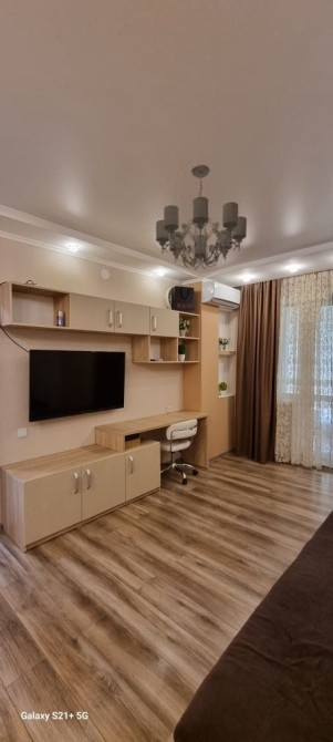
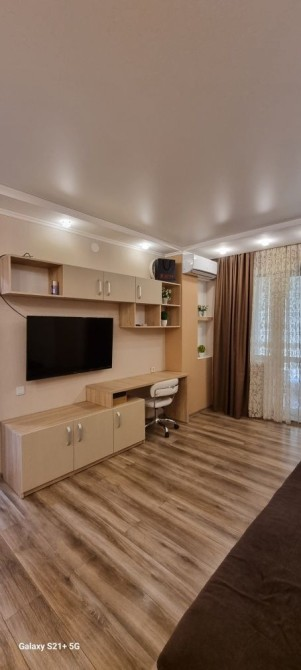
- chandelier [155,164,248,271]
